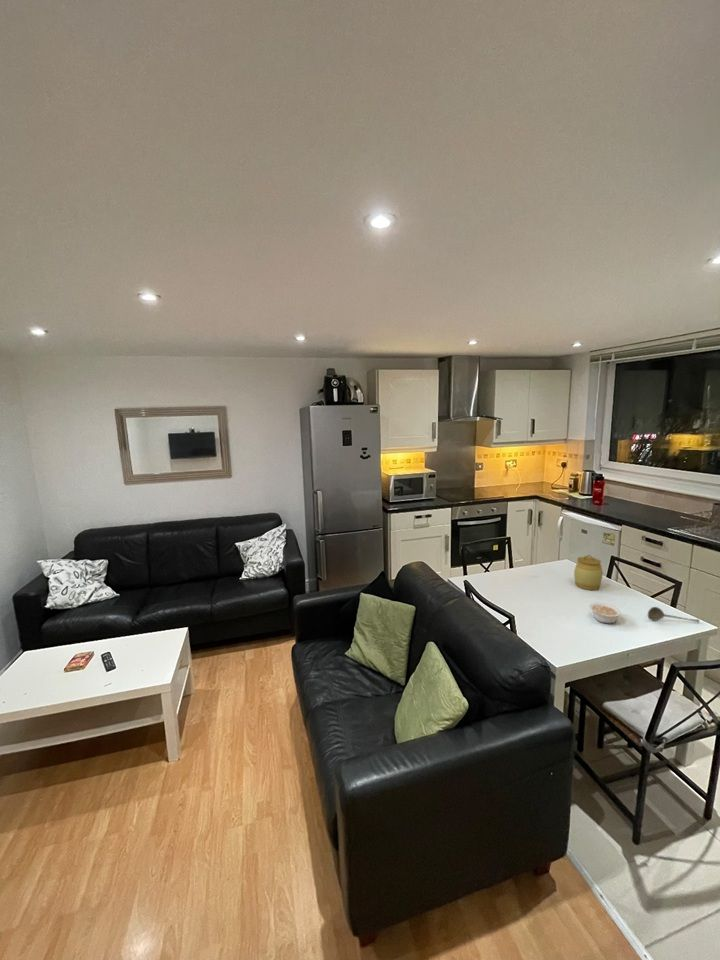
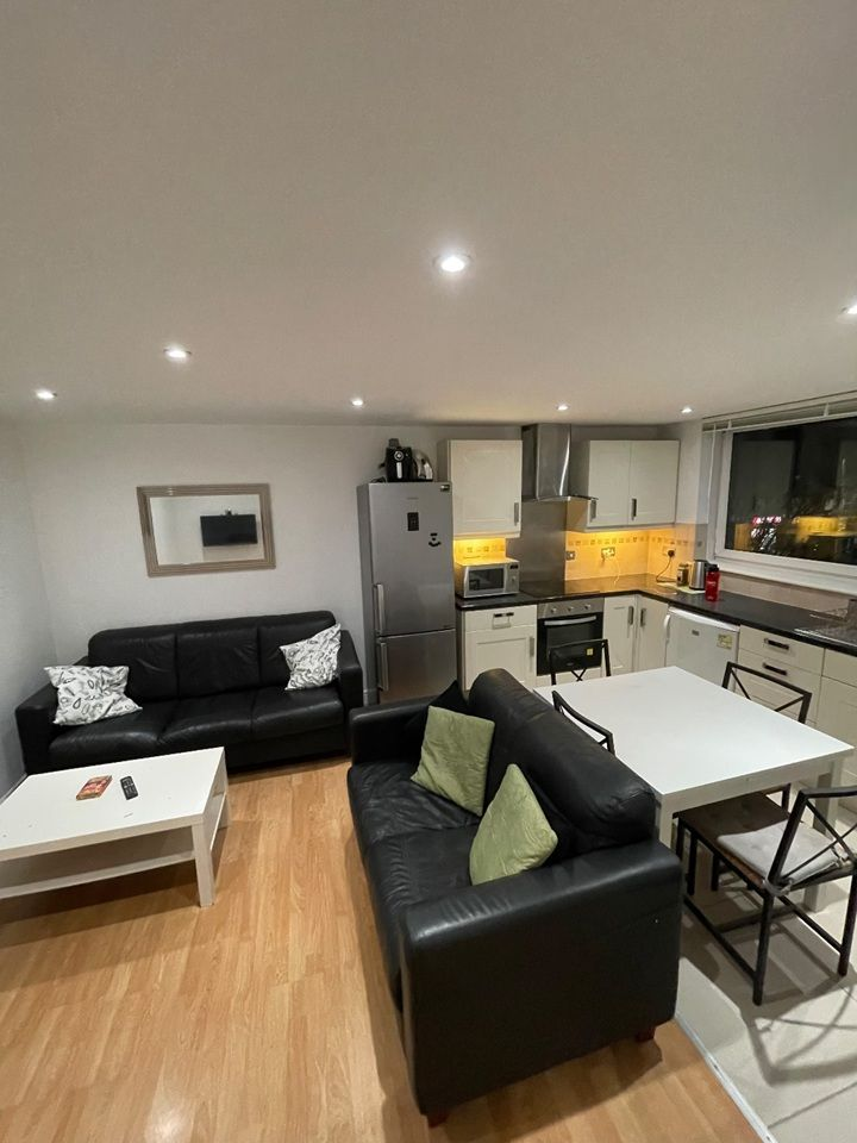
- jar [573,554,604,591]
- soupspoon [647,606,700,624]
- legume [589,602,622,625]
